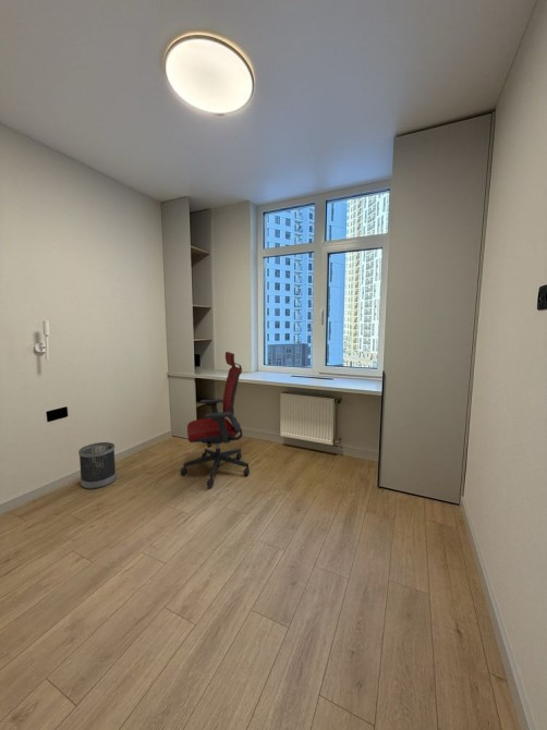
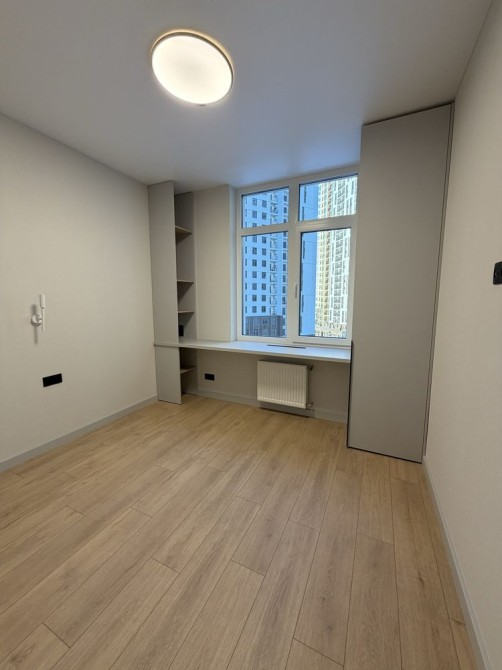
- wastebasket [77,441,118,490]
- office chair [179,351,251,488]
